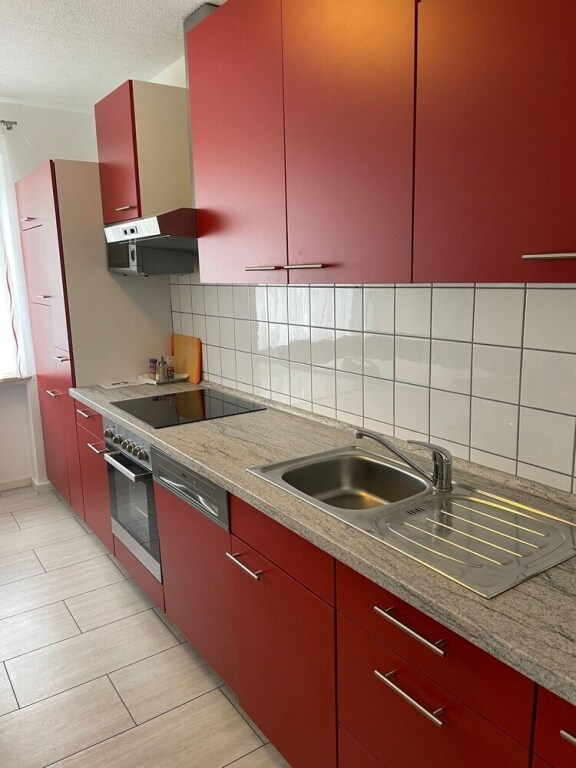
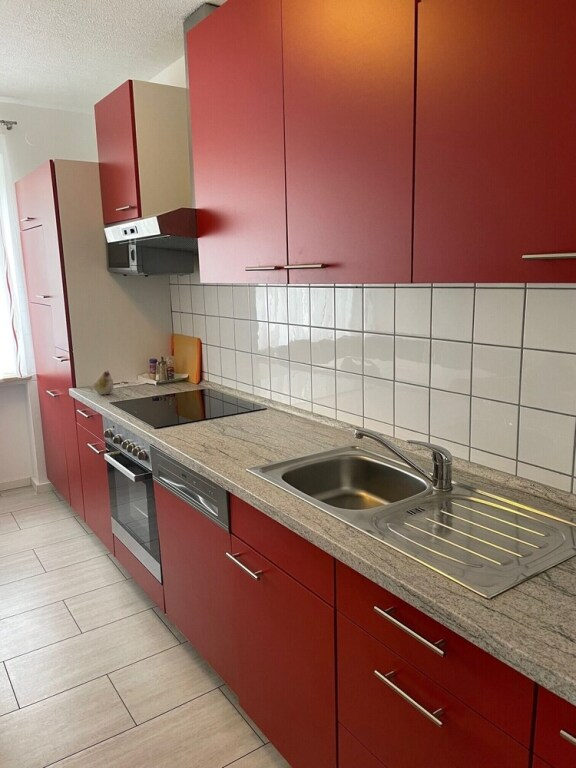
+ fruit [93,370,114,395]
